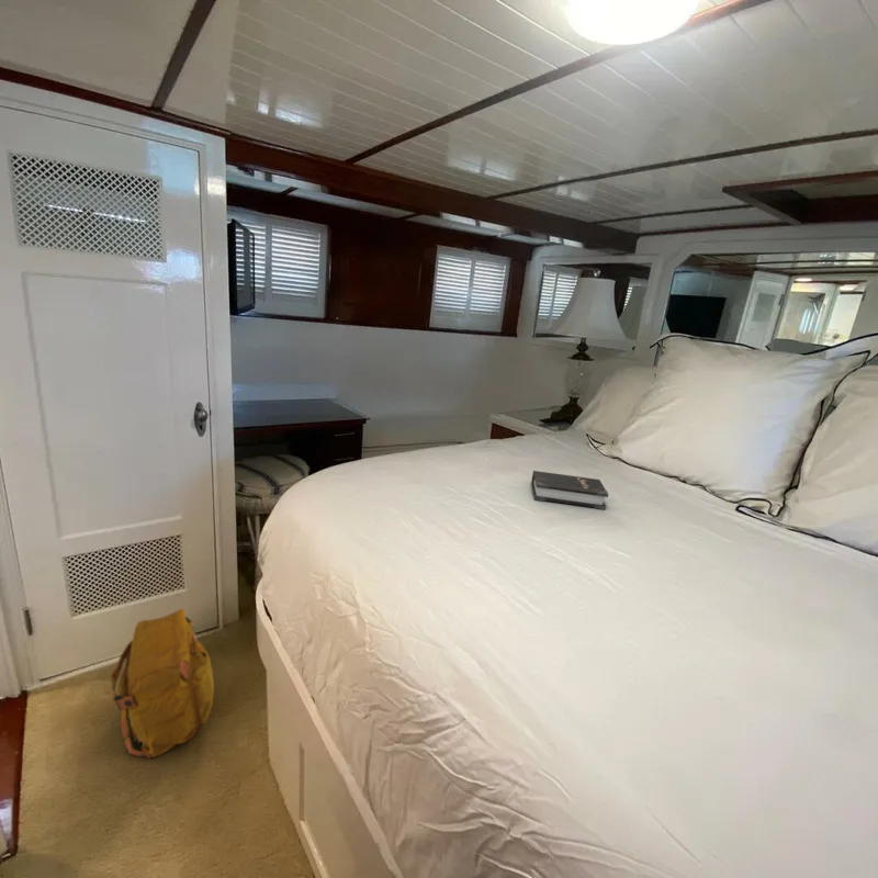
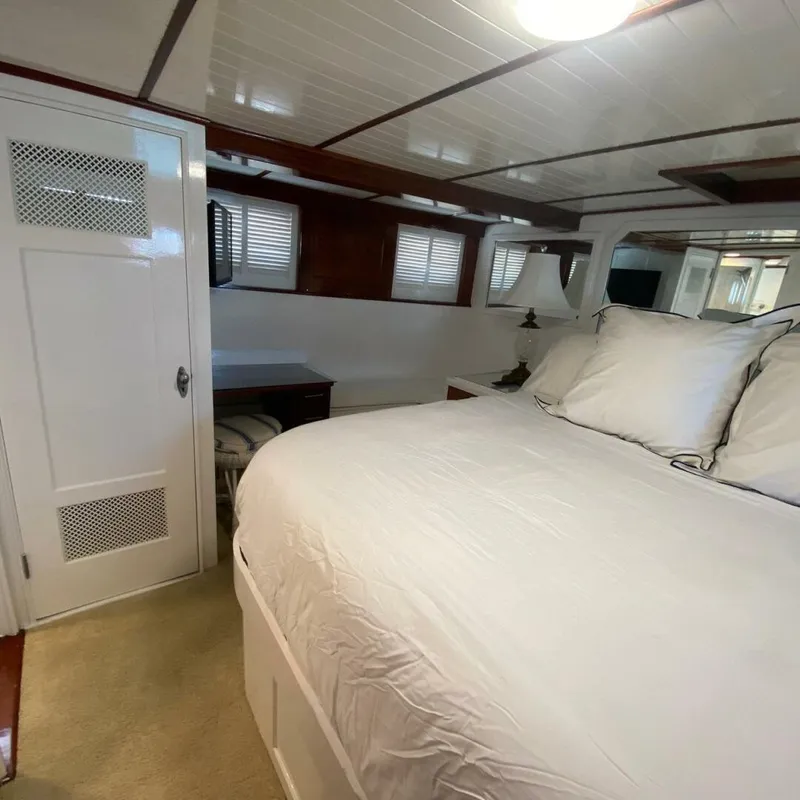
- hardback book [530,470,609,510]
- backpack [109,608,215,759]
